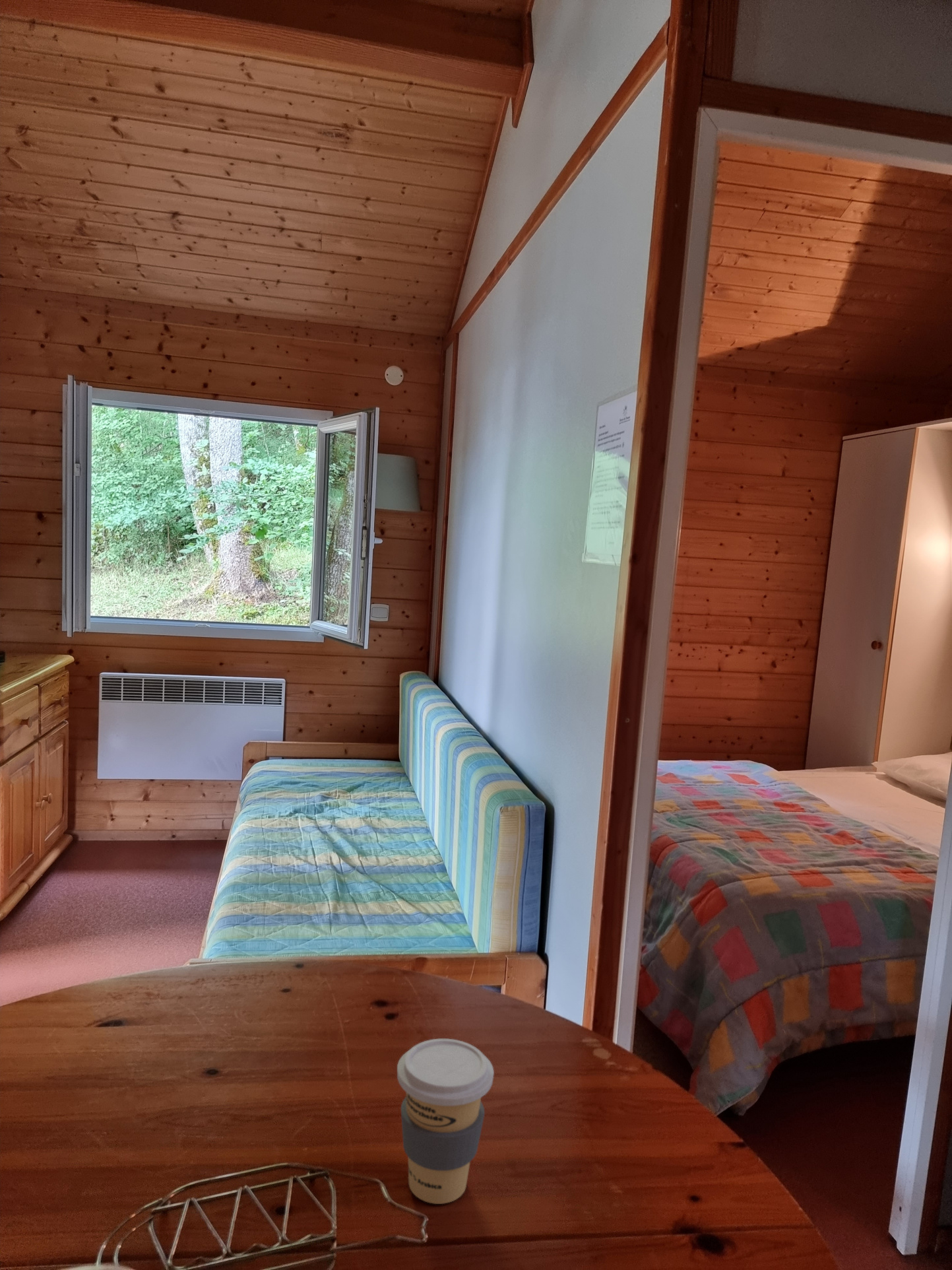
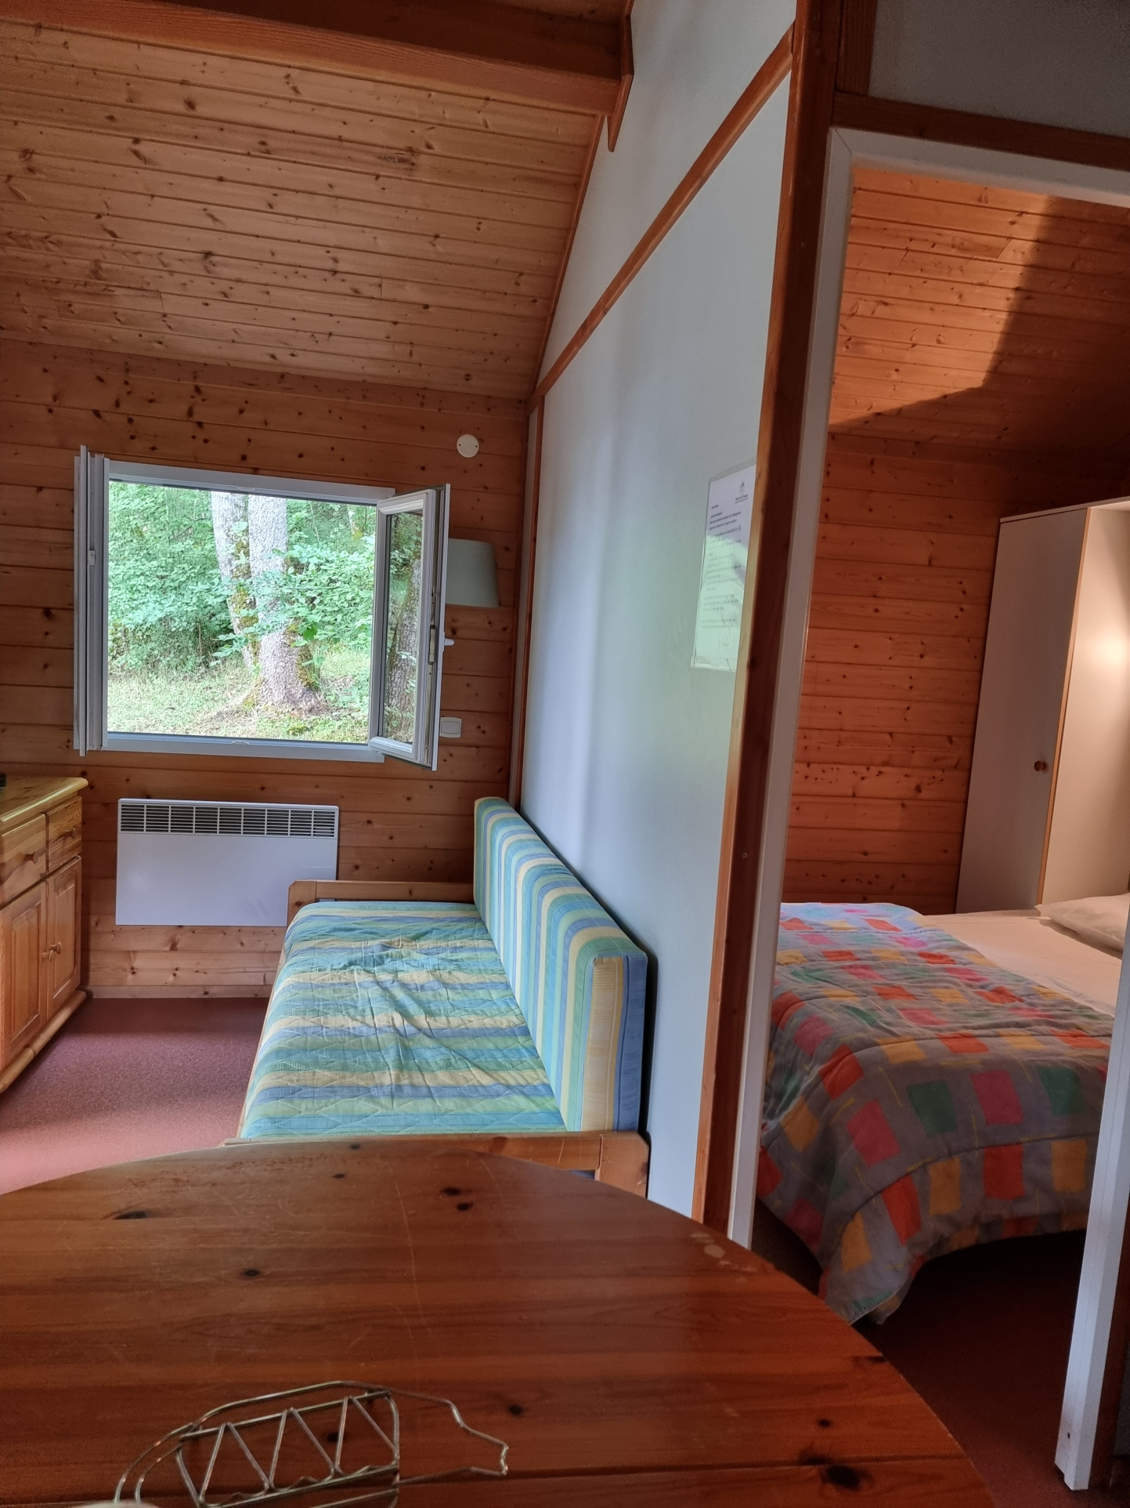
- coffee cup [397,1038,495,1205]
